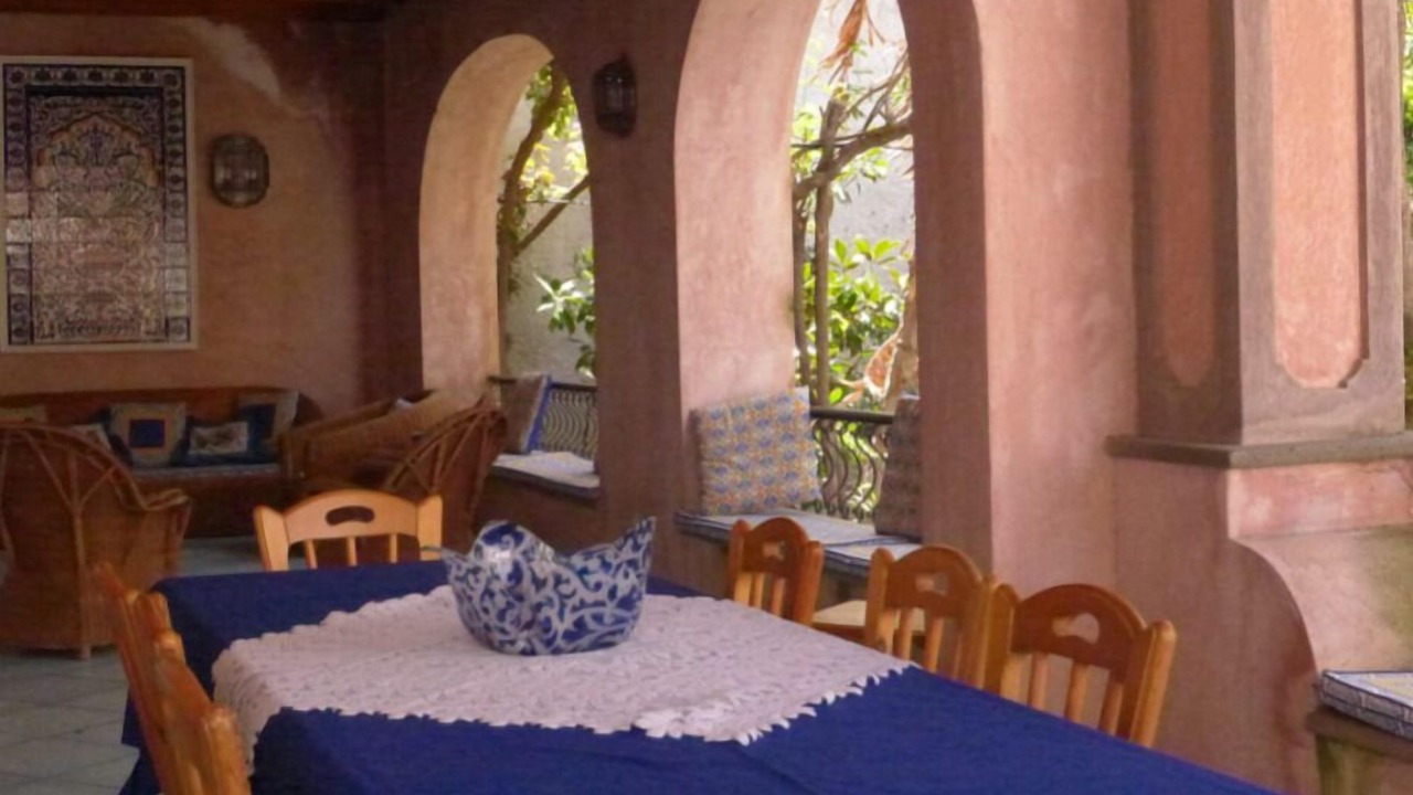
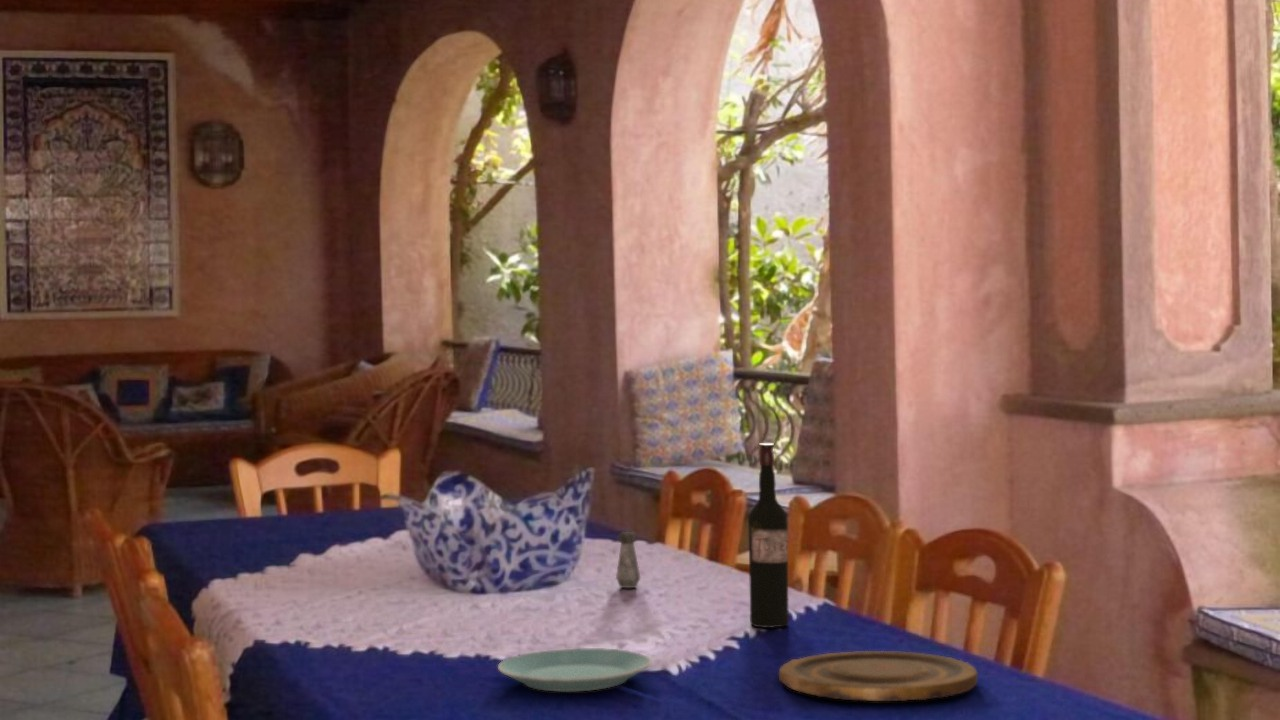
+ plate [778,650,979,702]
+ wine bottle [747,442,790,629]
+ plate [497,647,653,692]
+ salt shaker [615,531,641,589]
